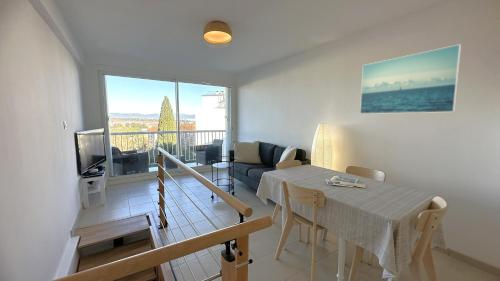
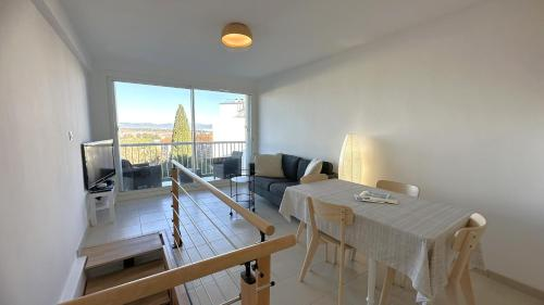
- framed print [359,43,462,115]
